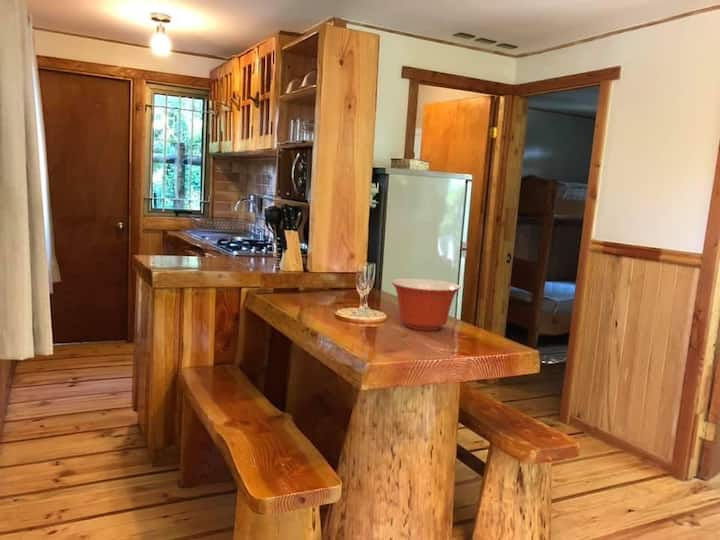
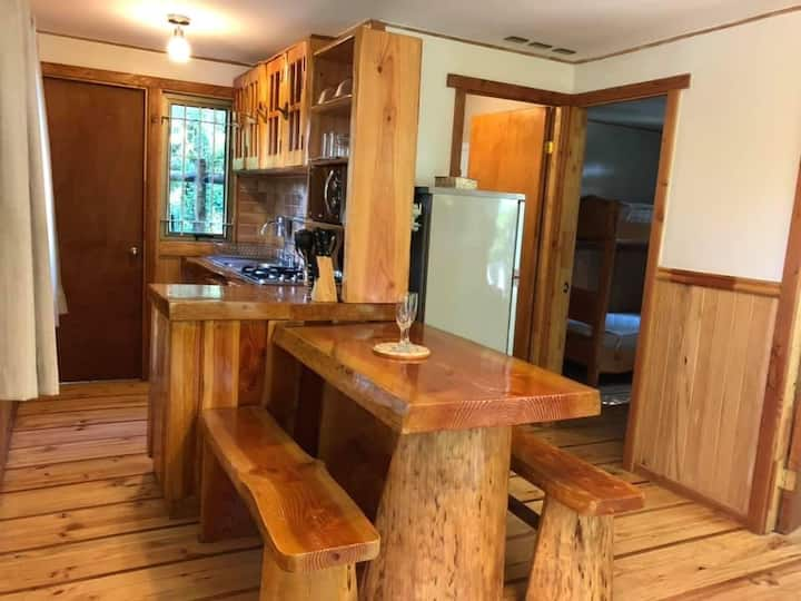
- mixing bowl [391,277,461,332]
